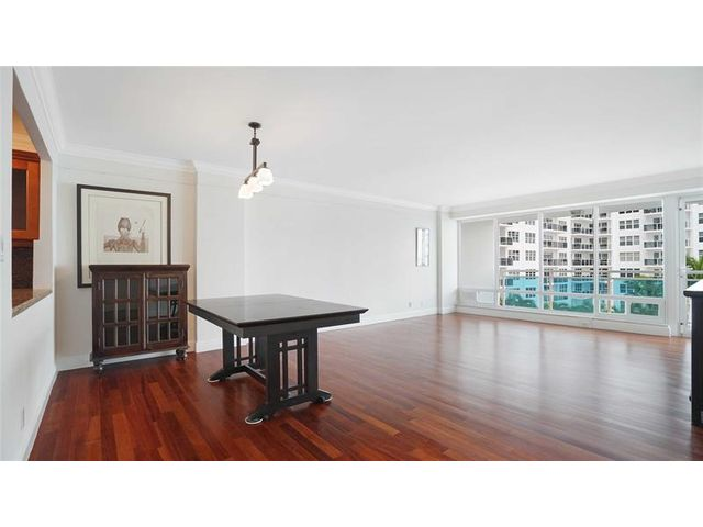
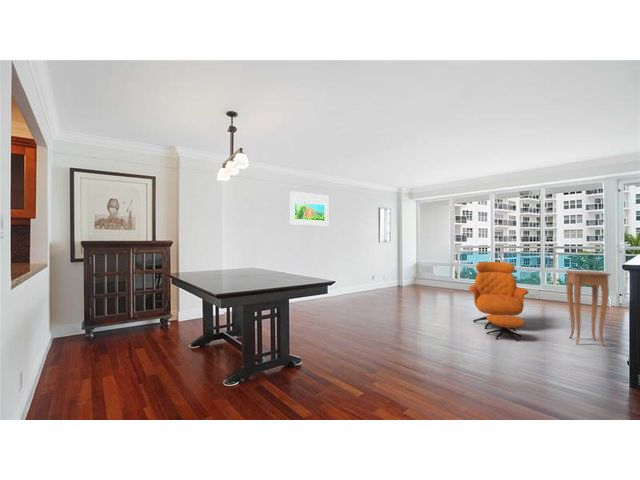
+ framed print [289,190,329,227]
+ armchair [468,261,529,343]
+ side table [564,269,612,348]
